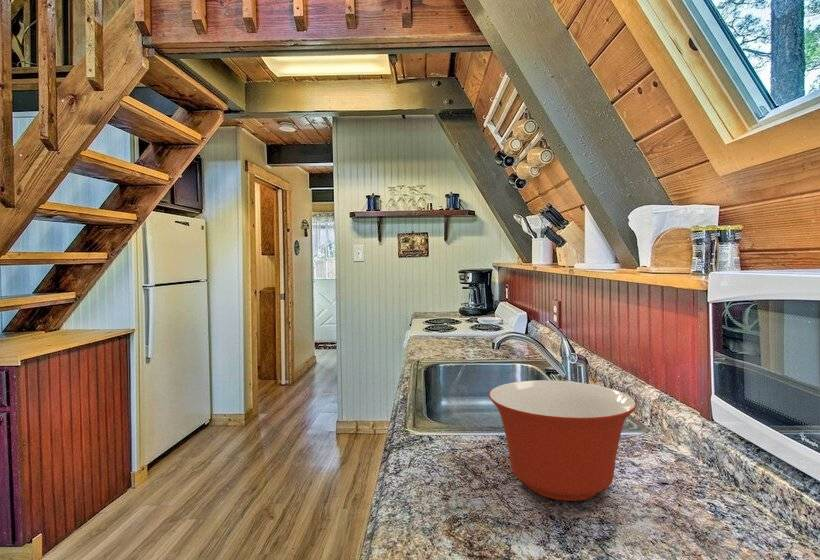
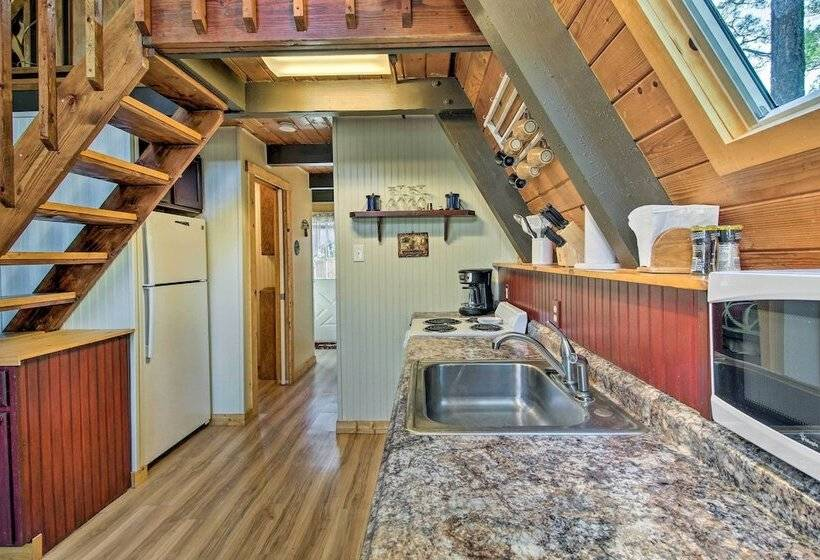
- mixing bowl [488,379,638,502]
